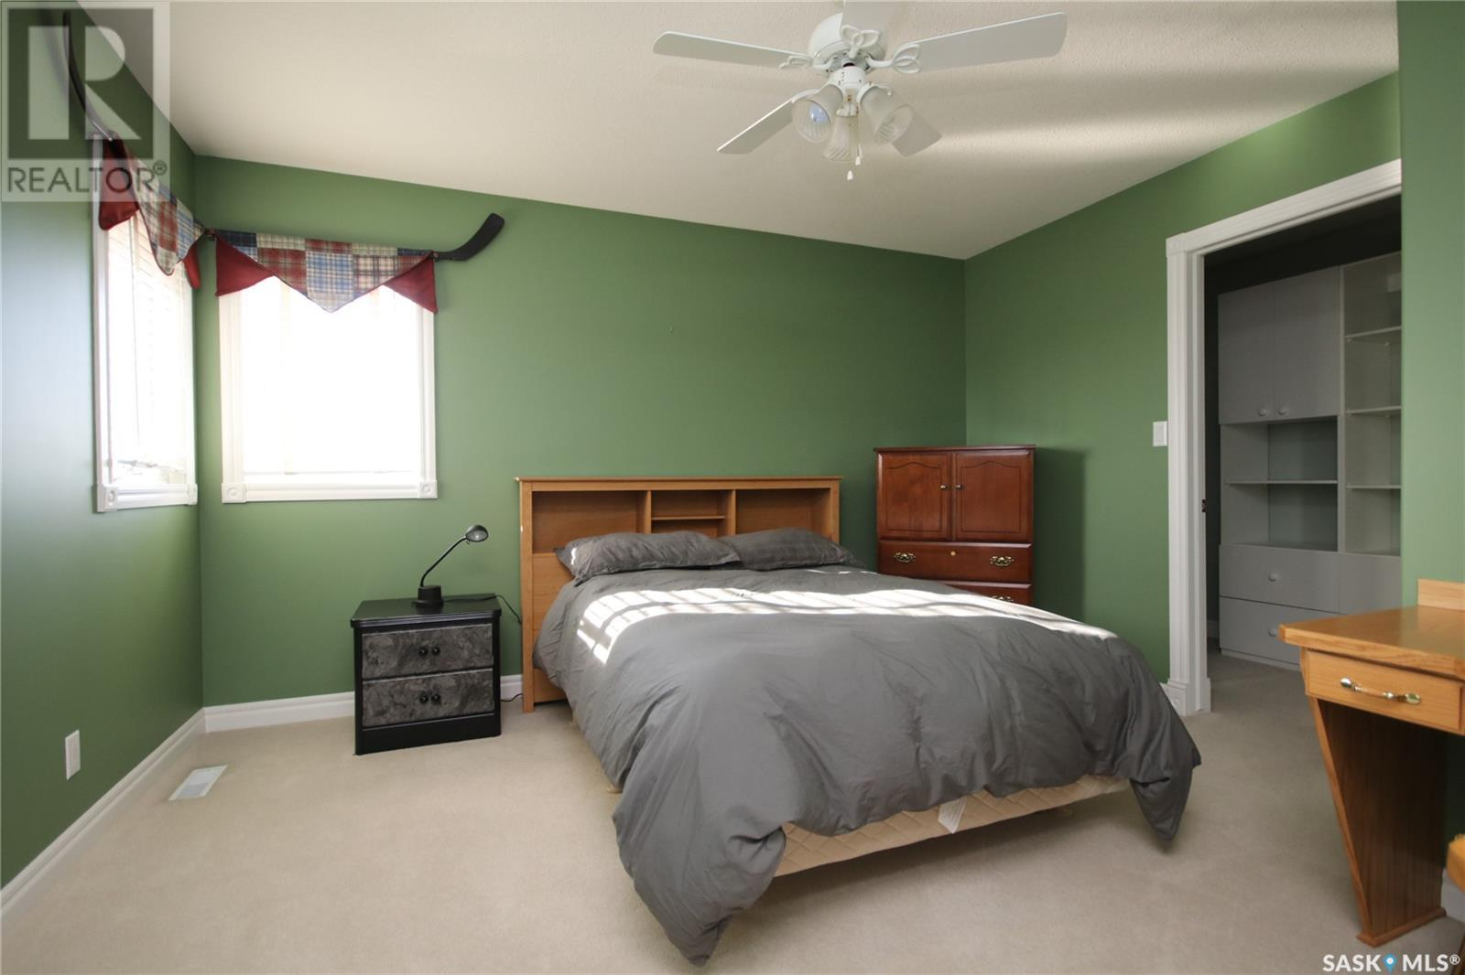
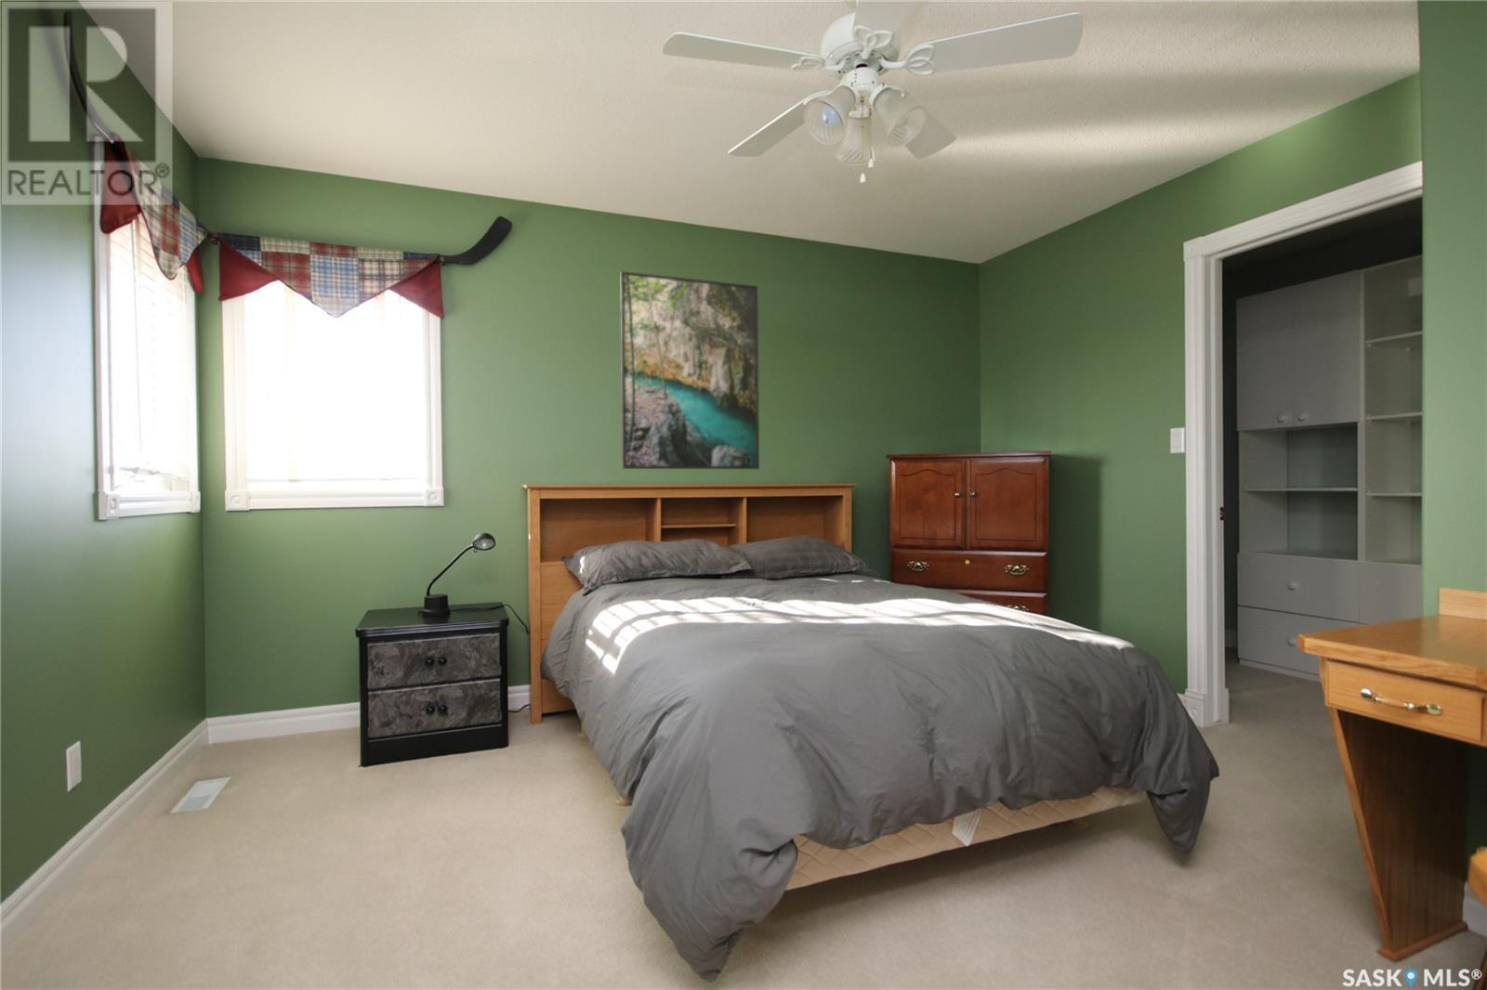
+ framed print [620,271,761,470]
